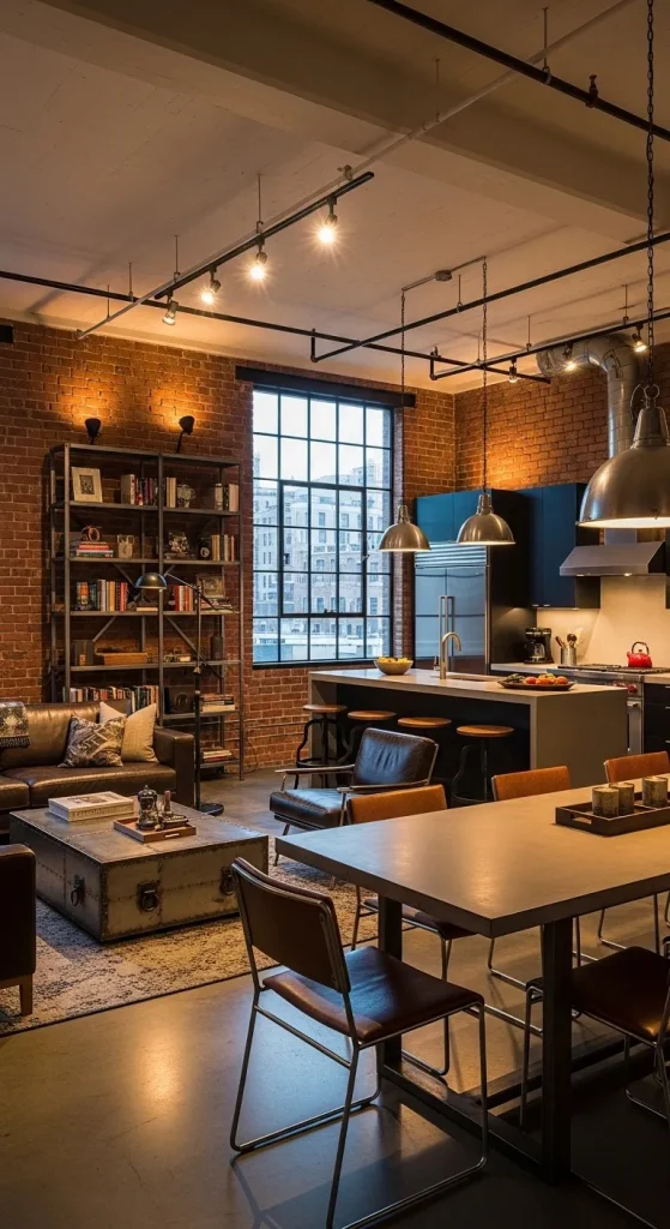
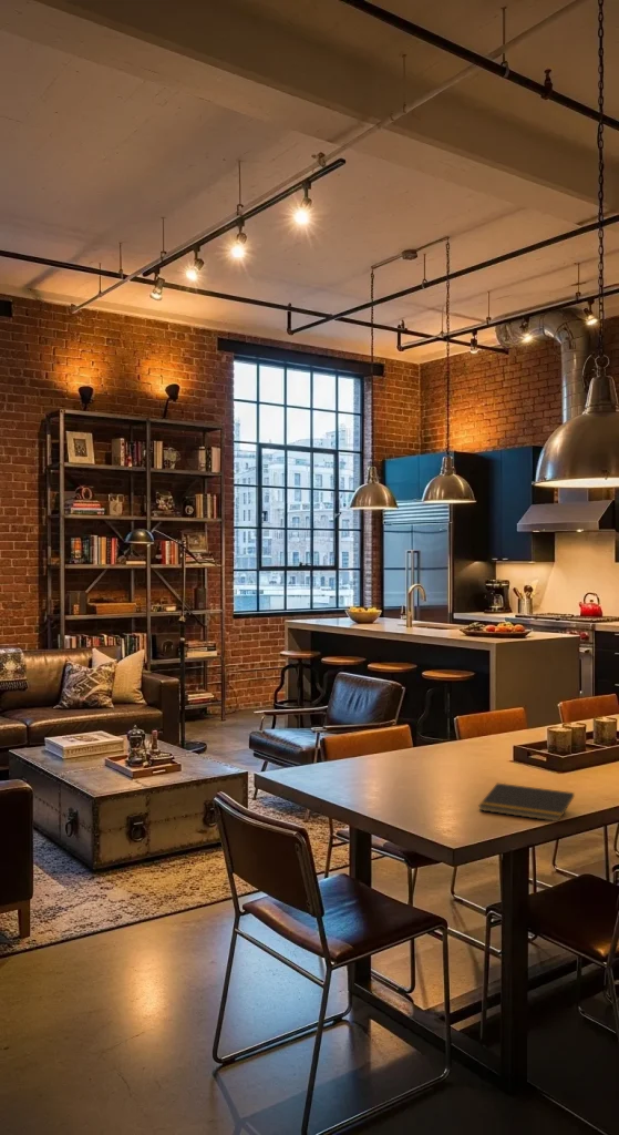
+ notepad [477,783,575,822]
